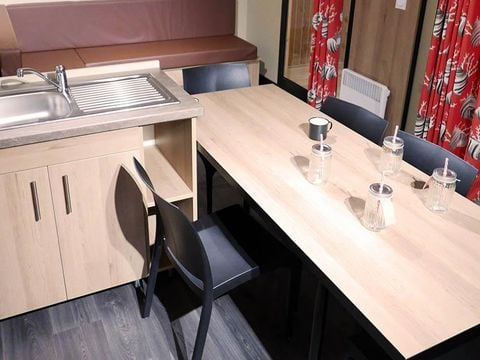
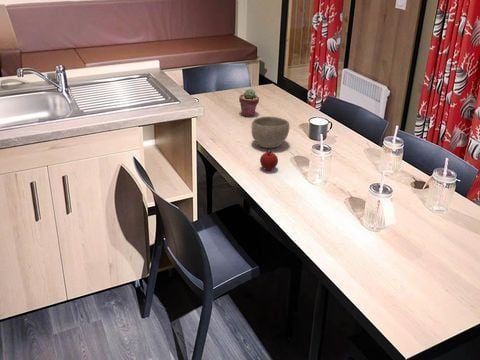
+ potted succulent [238,88,260,118]
+ bowl [251,115,290,149]
+ apple [259,149,279,171]
